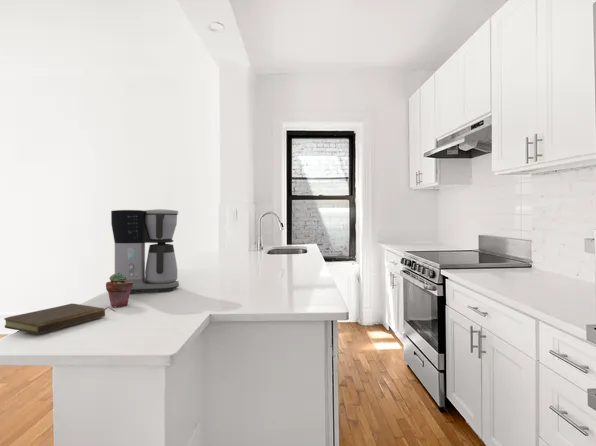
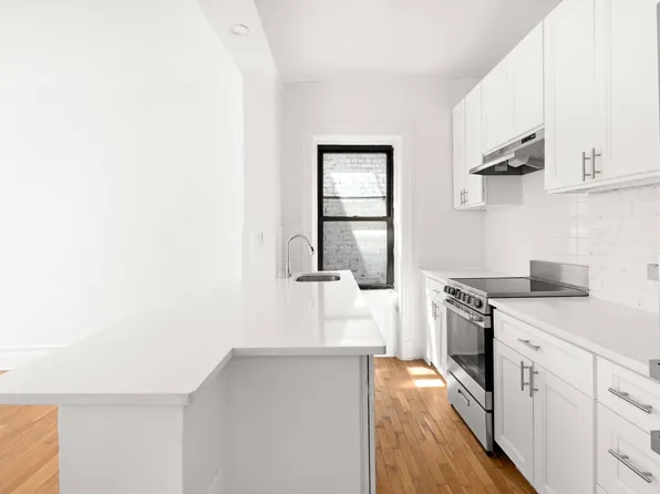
- book [3,303,117,335]
- coffee maker [110,208,180,294]
- potted succulent [105,273,133,308]
